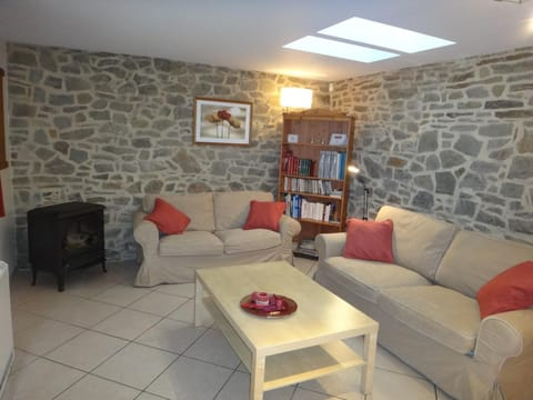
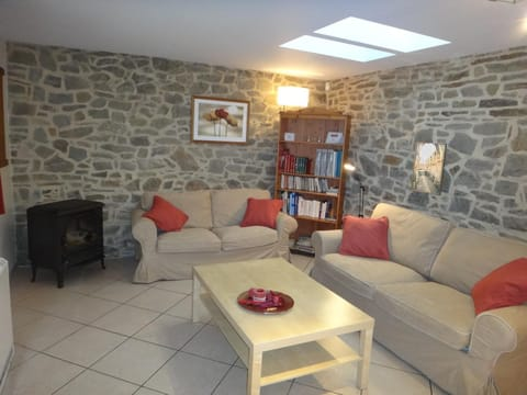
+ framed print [410,142,448,196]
